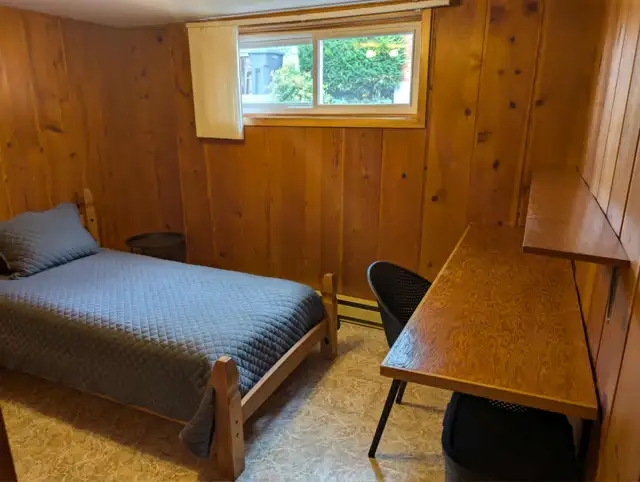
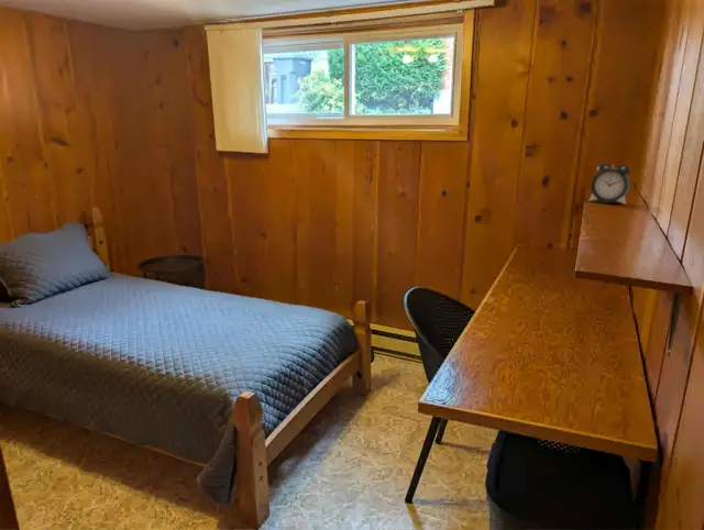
+ alarm clock [587,162,632,206]
